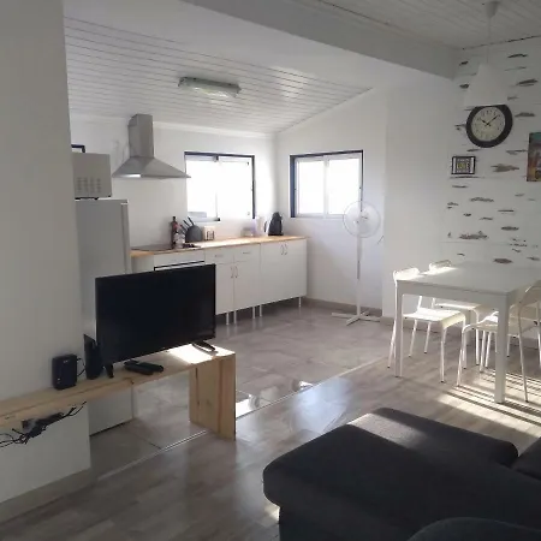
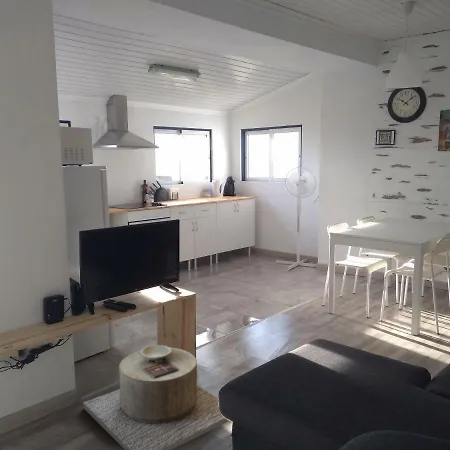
+ side table [82,344,230,450]
